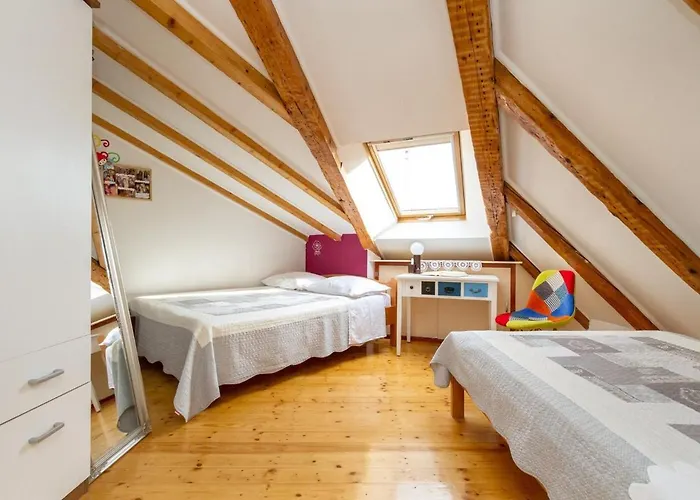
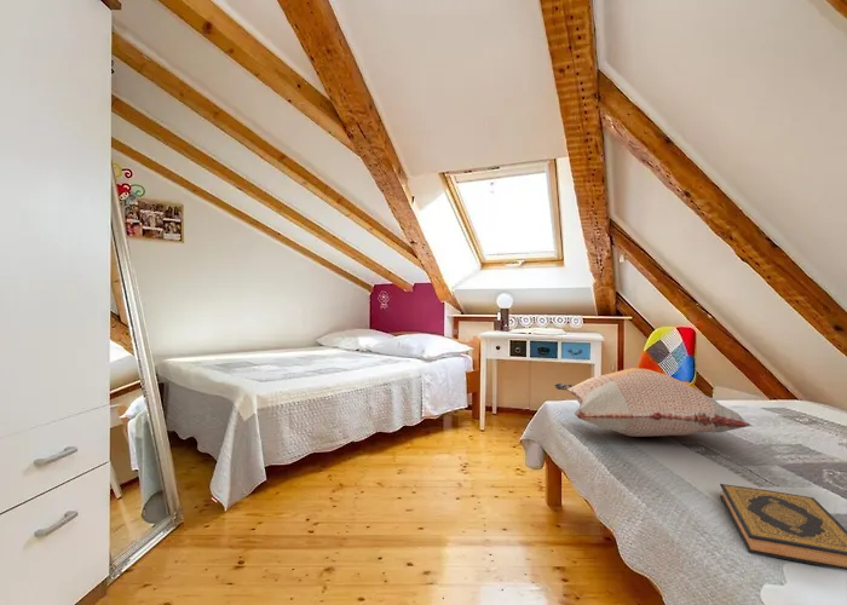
+ hardback book [719,483,847,571]
+ decorative pillow [554,367,751,438]
